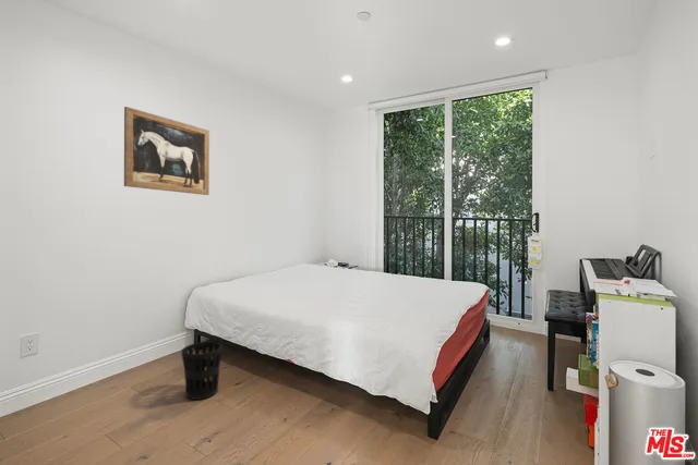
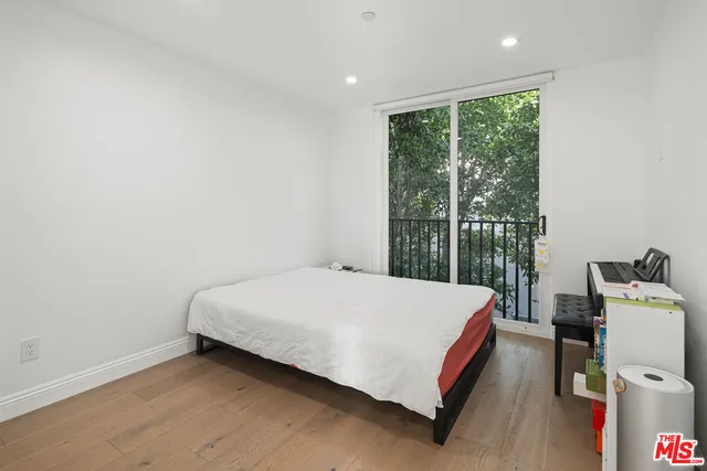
- wall art [123,106,210,196]
- wastebasket [180,341,224,401]
